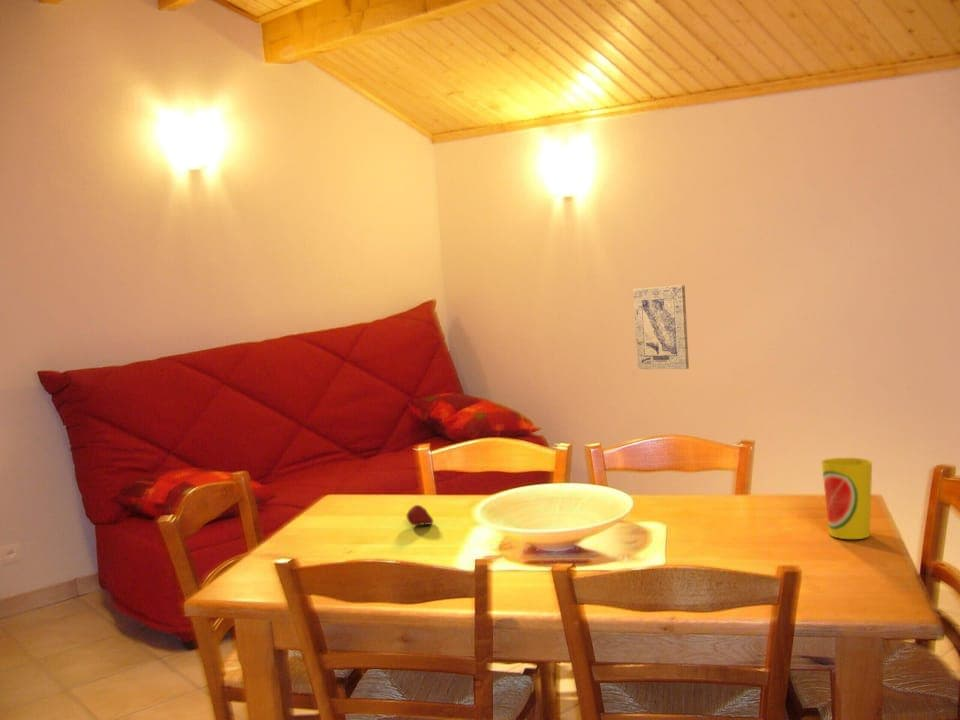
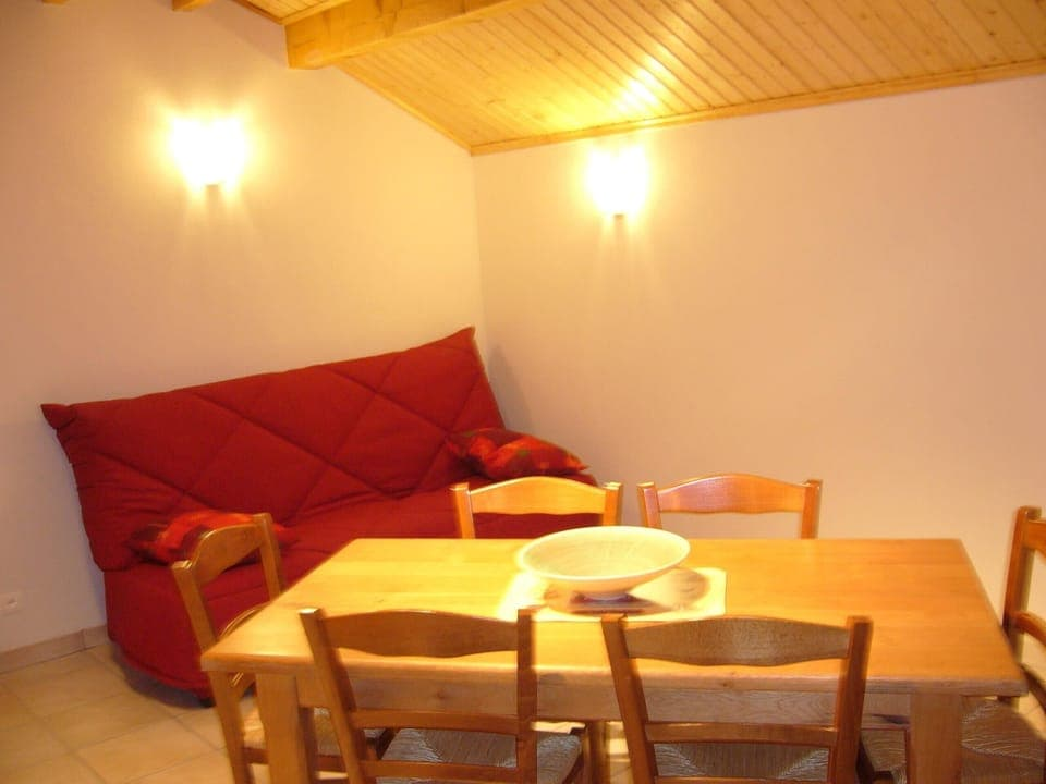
- cup [820,457,873,540]
- fruit [405,504,434,527]
- wall art [632,284,690,370]
